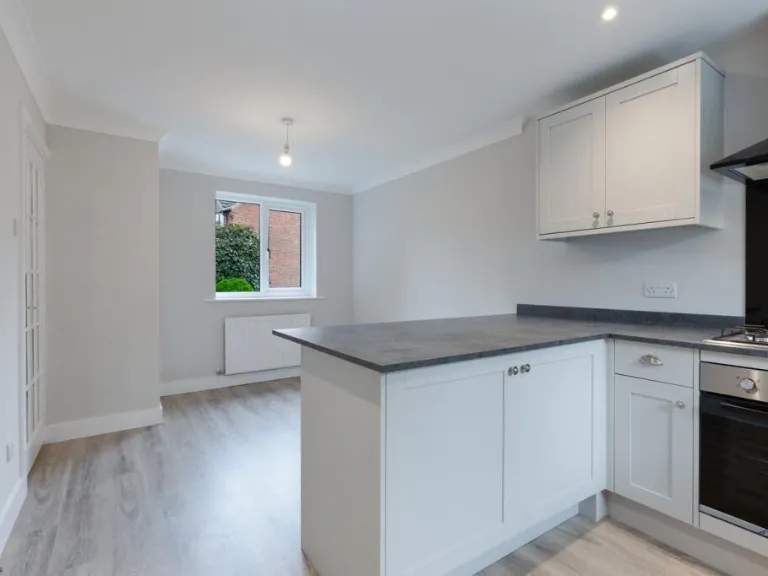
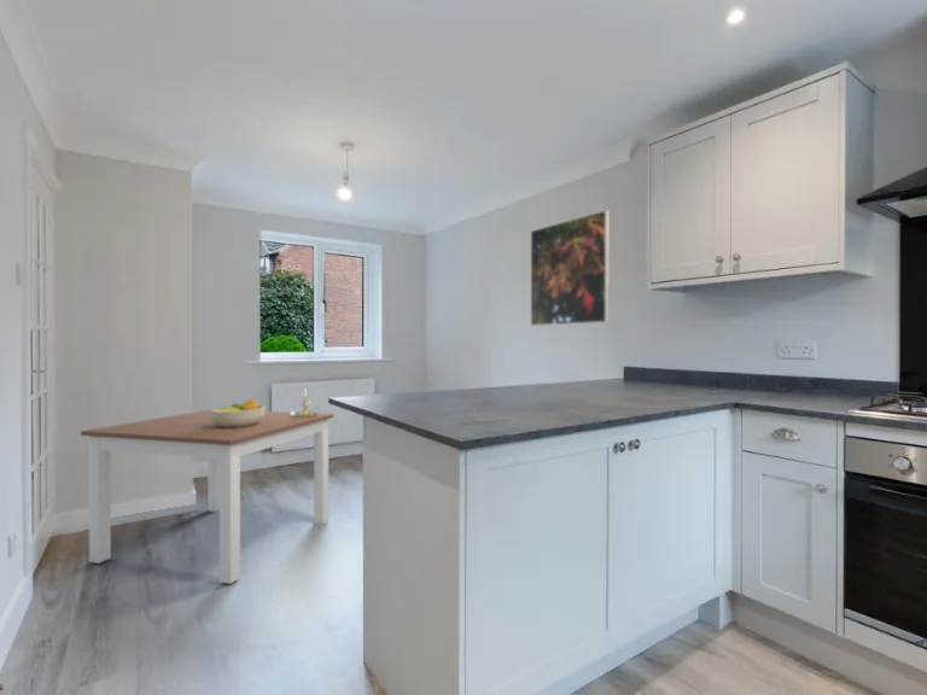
+ candle holder [291,390,321,417]
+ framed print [530,209,611,327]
+ dining table [80,408,334,585]
+ fruit bowl [211,397,267,428]
